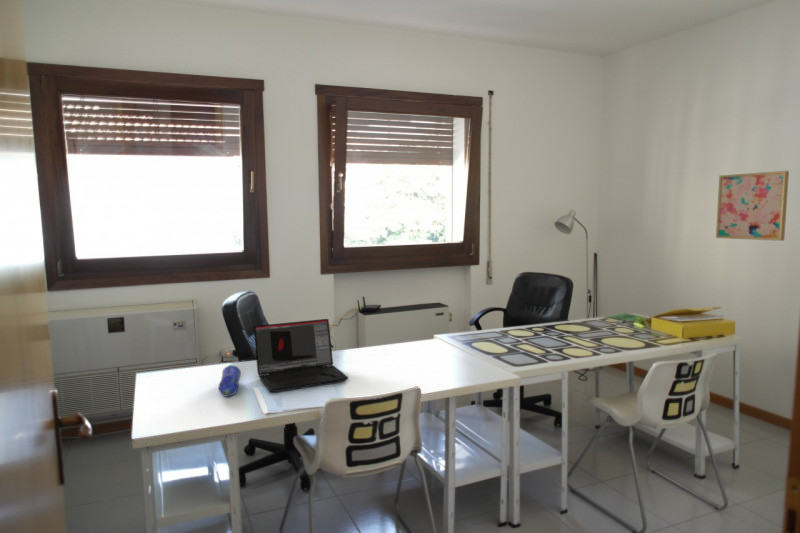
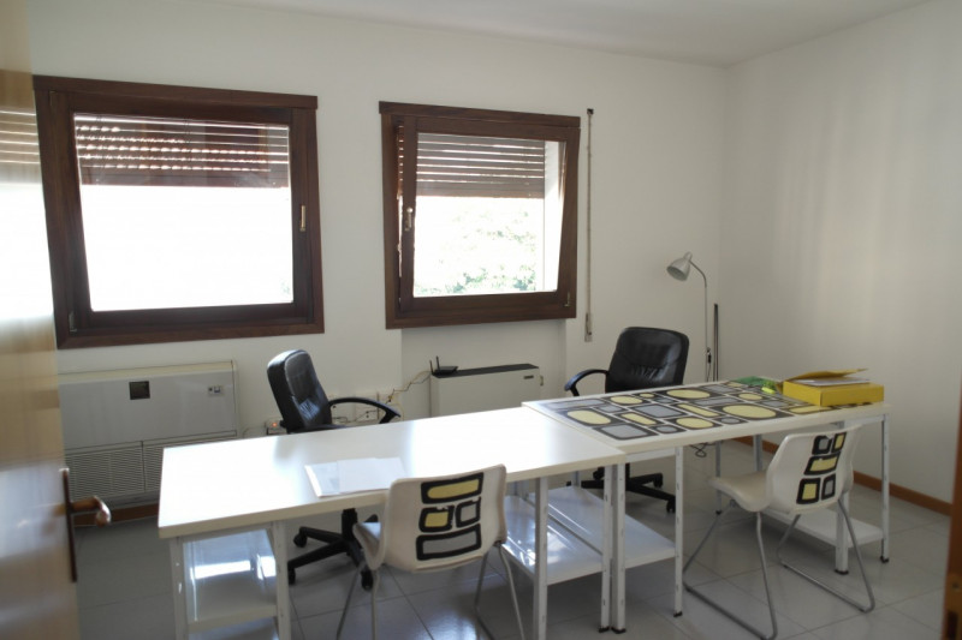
- wall art [715,170,790,242]
- laptop [253,318,350,393]
- pencil case [217,364,242,398]
